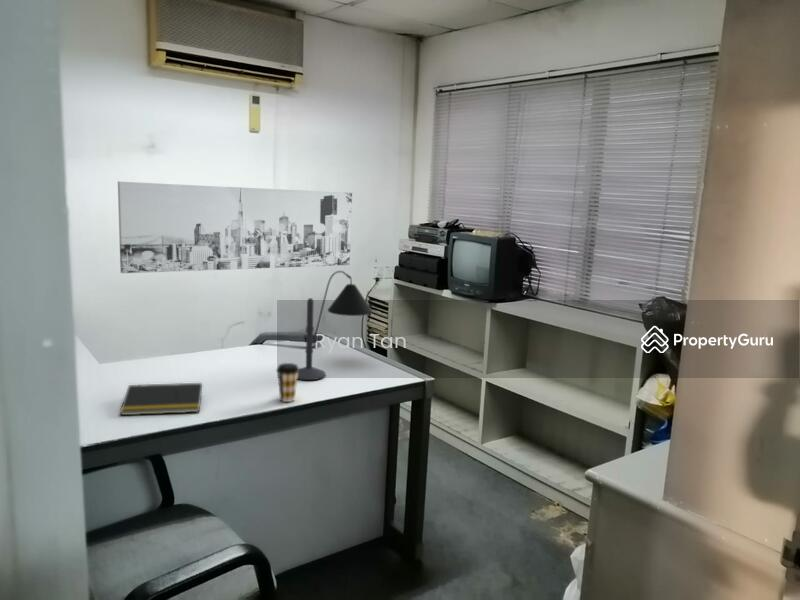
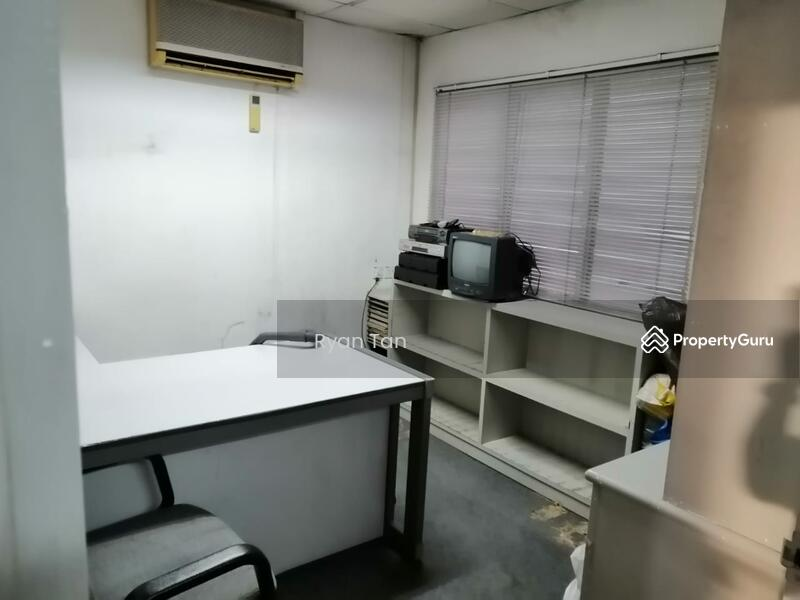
- notepad [119,382,203,416]
- wall art [117,180,353,274]
- desk lamp [297,270,373,381]
- coffee cup [275,362,300,403]
